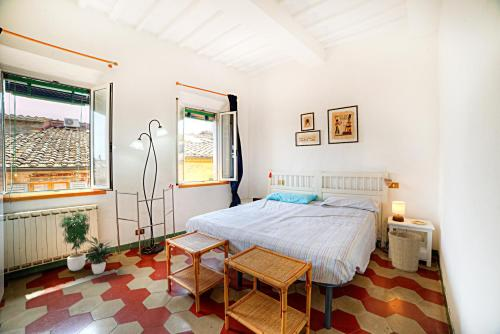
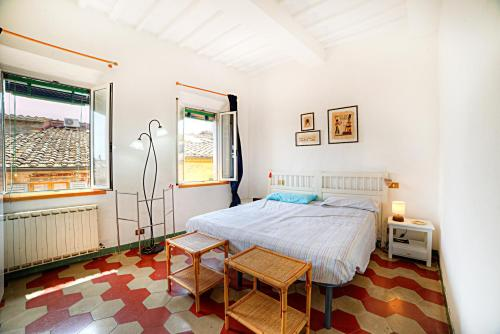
- basket [387,225,423,273]
- potted plant [58,210,113,275]
